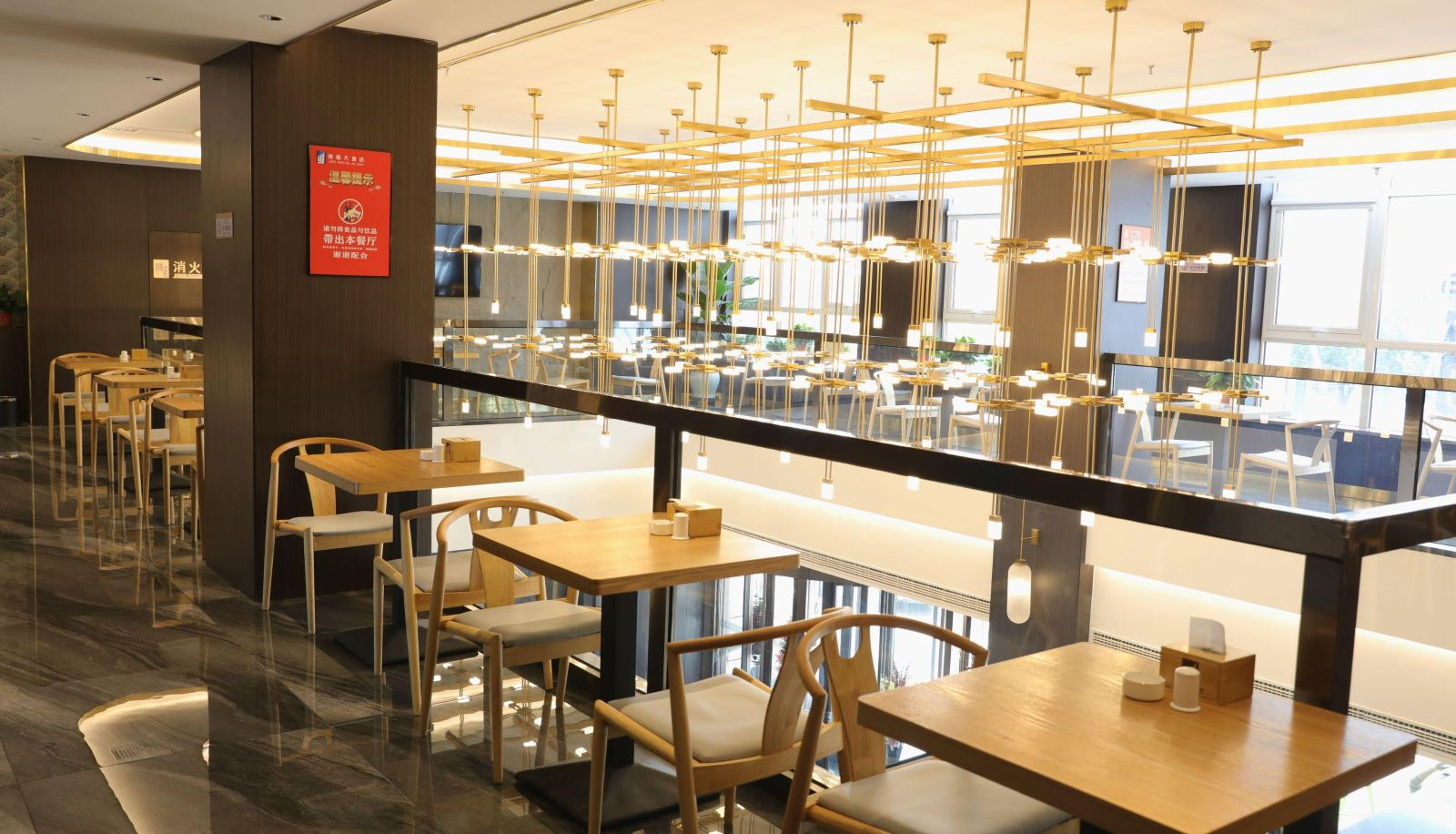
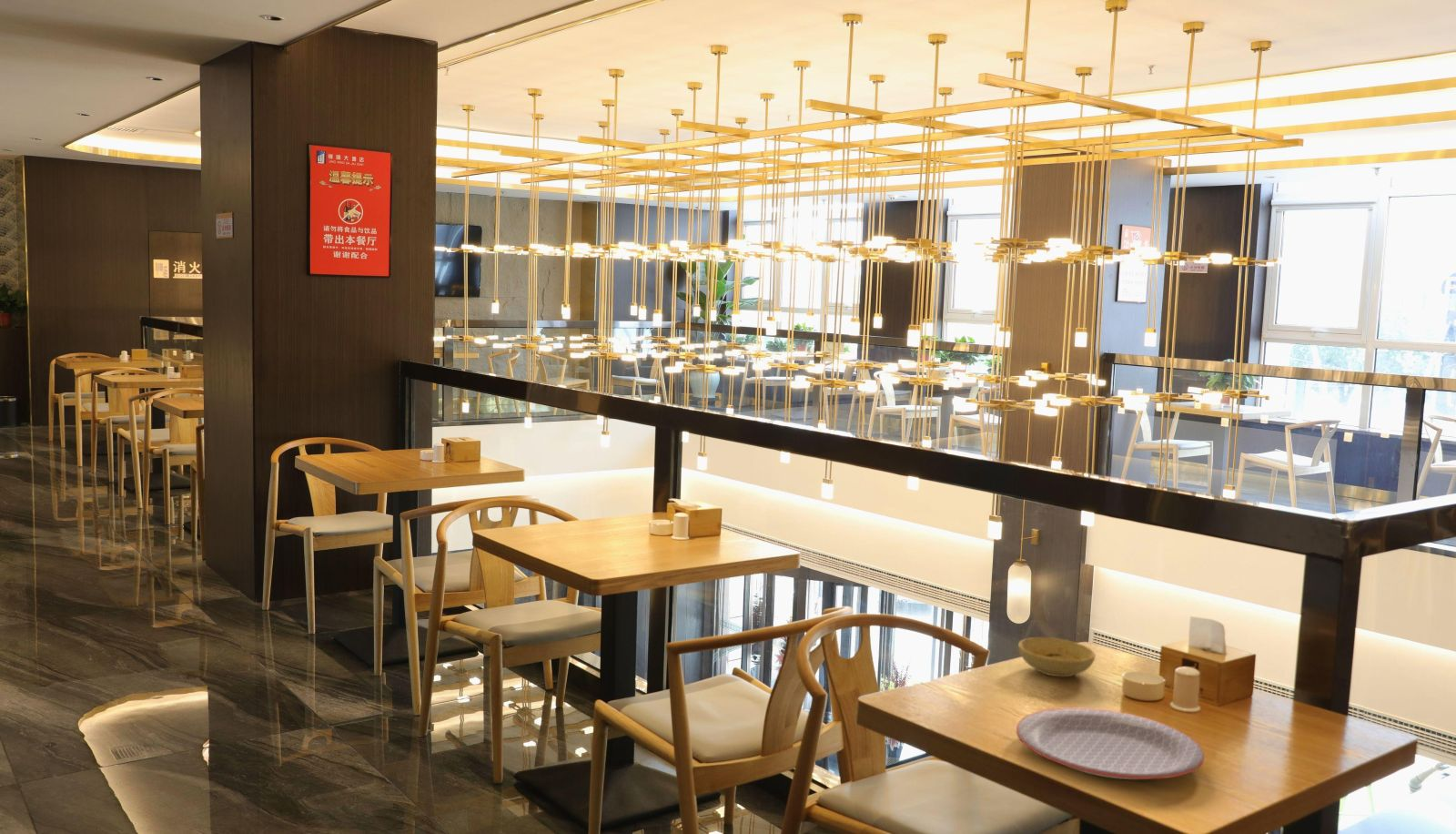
+ plate [1016,707,1206,780]
+ bowl [1017,636,1097,677]
